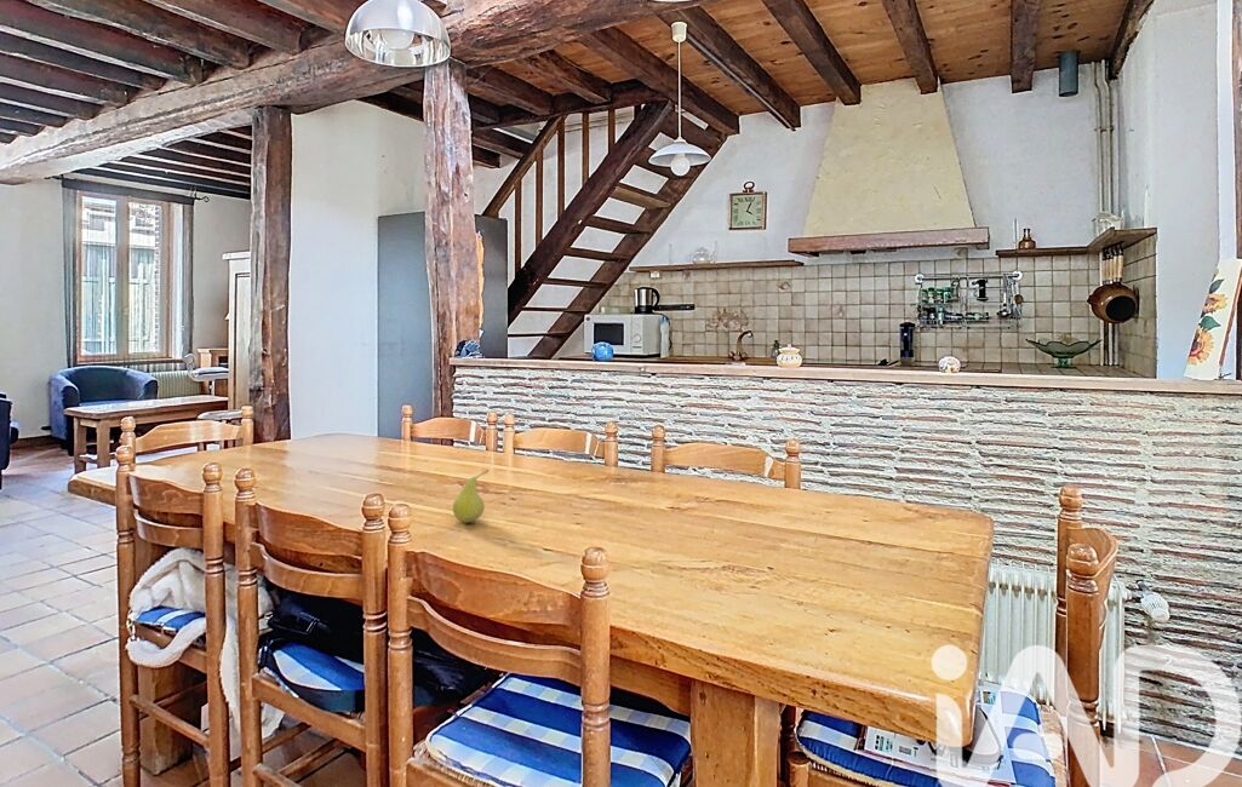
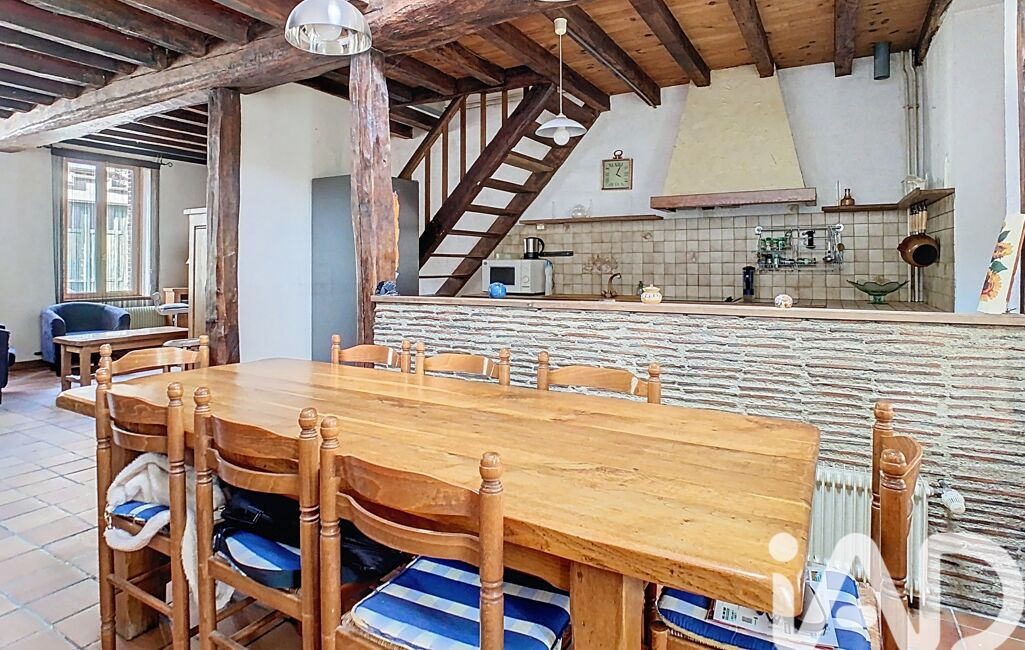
- fruit [452,469,490,524]
